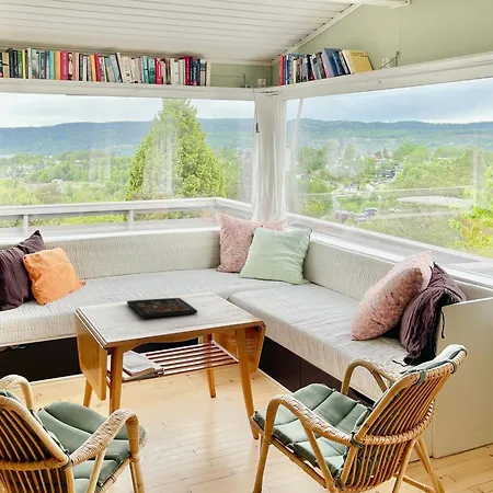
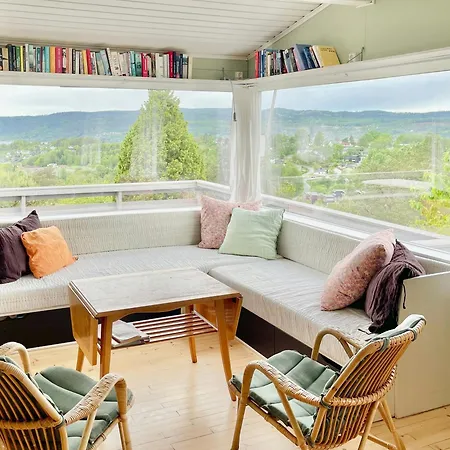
- decorative tray [126,297,198,319]
